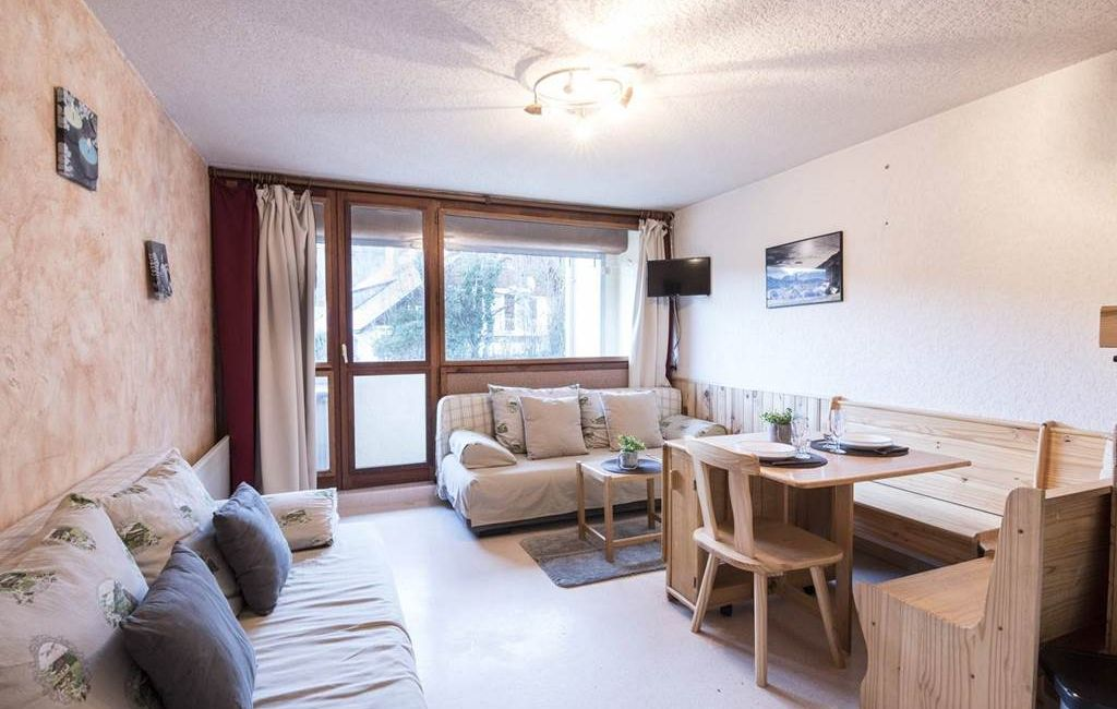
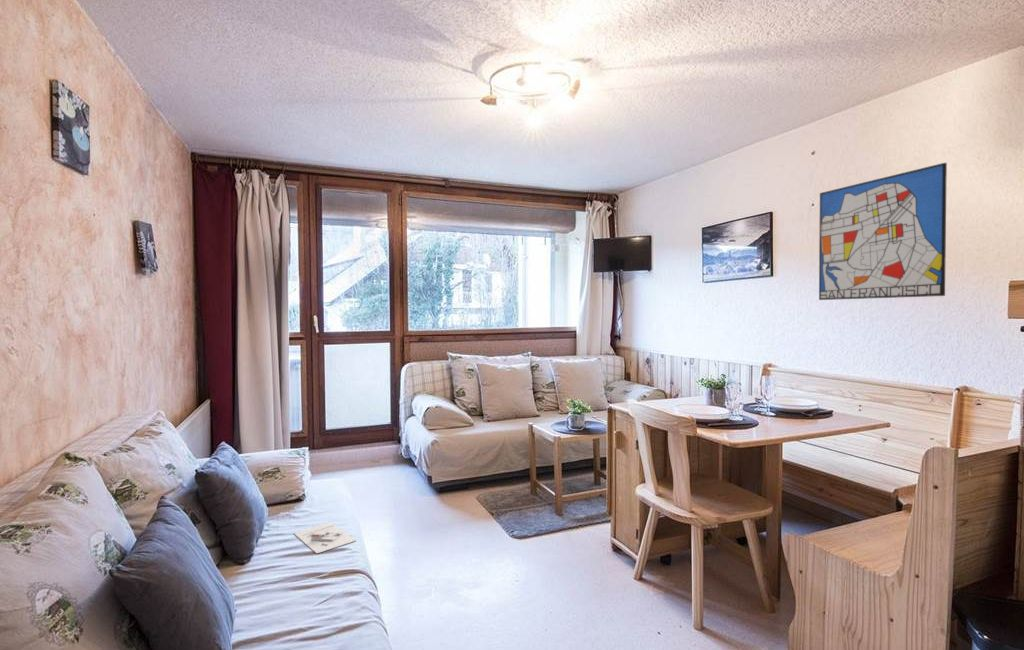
+ architectural model [293,521,358,554]
+ wall art [818,162,948,301]
